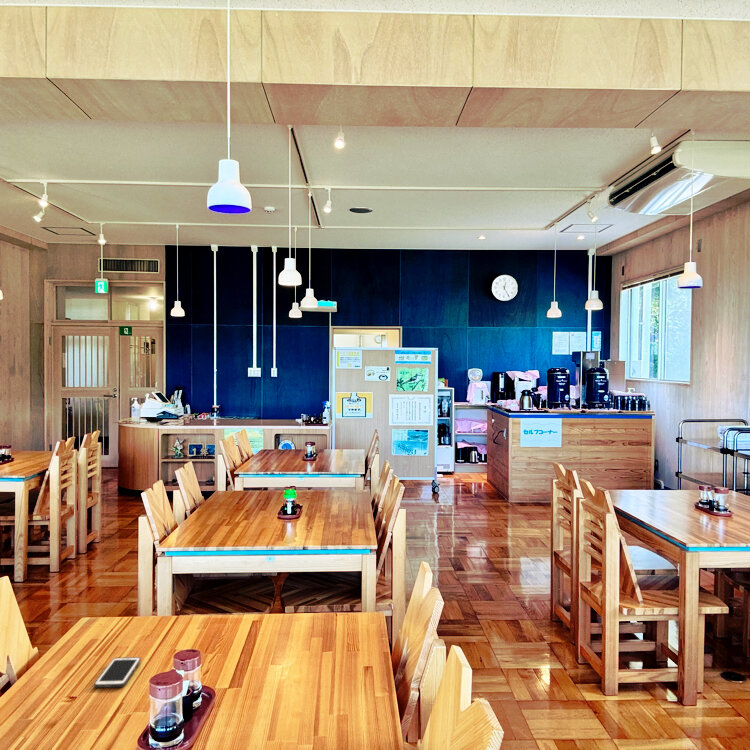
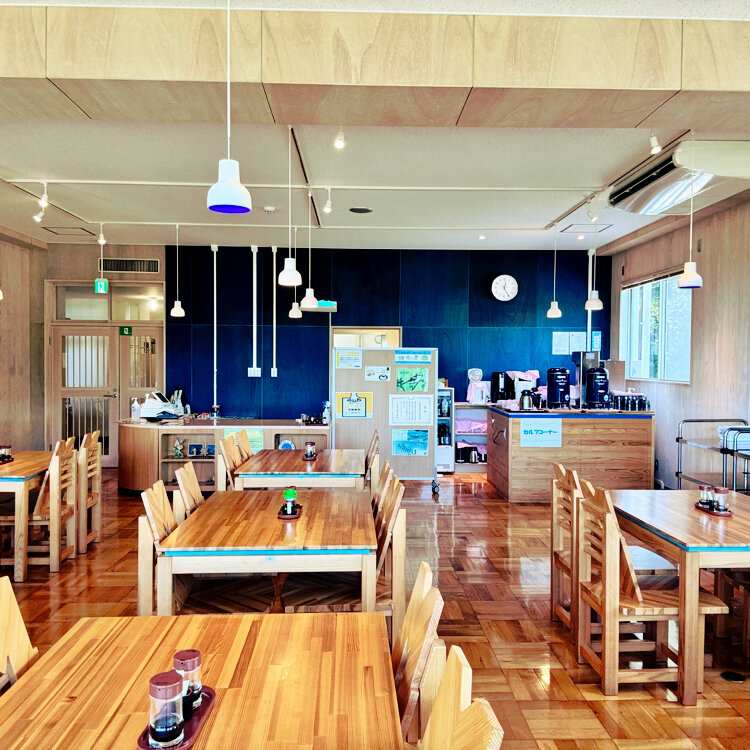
- cell phone [93,656,142,689]
